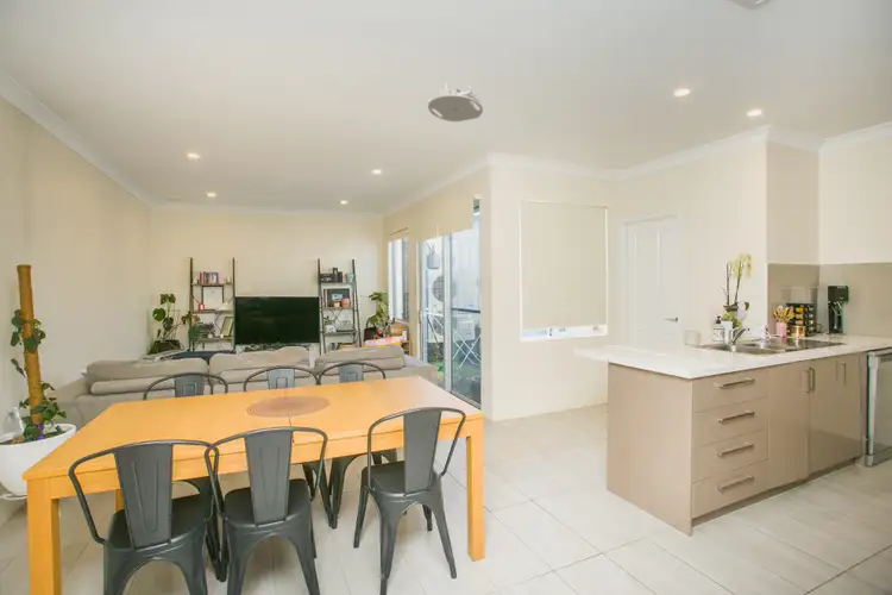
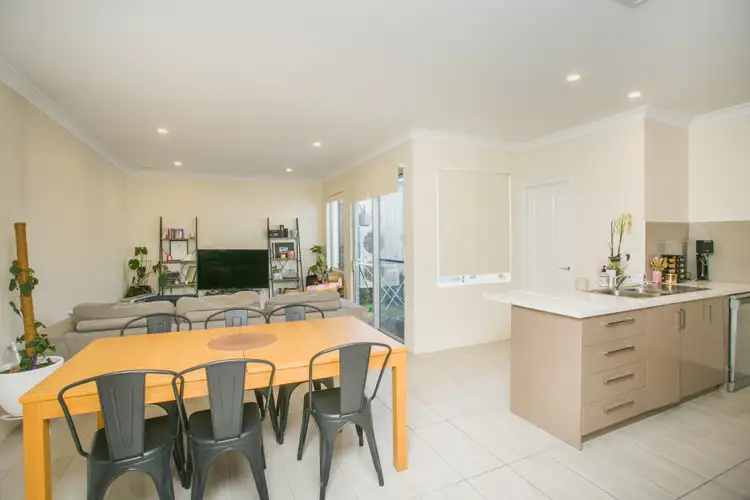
- ceiling light fixture [427,81,484,123]
